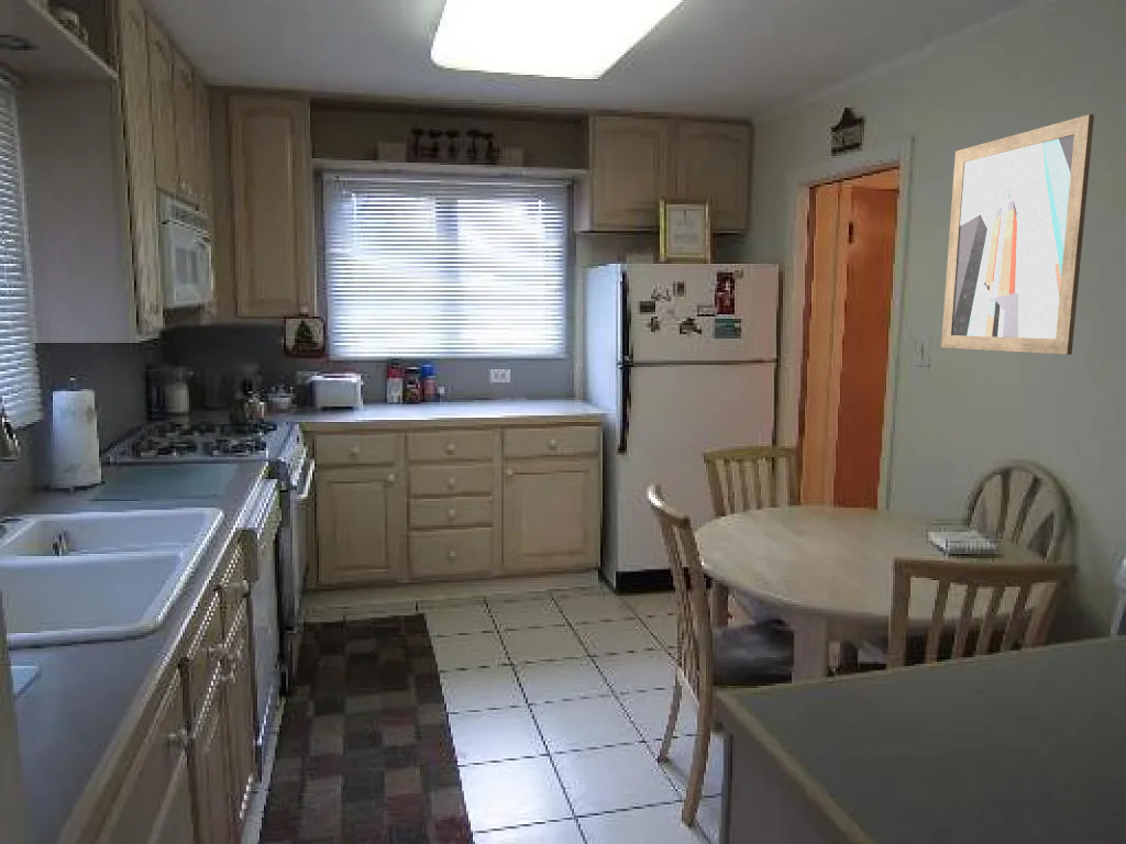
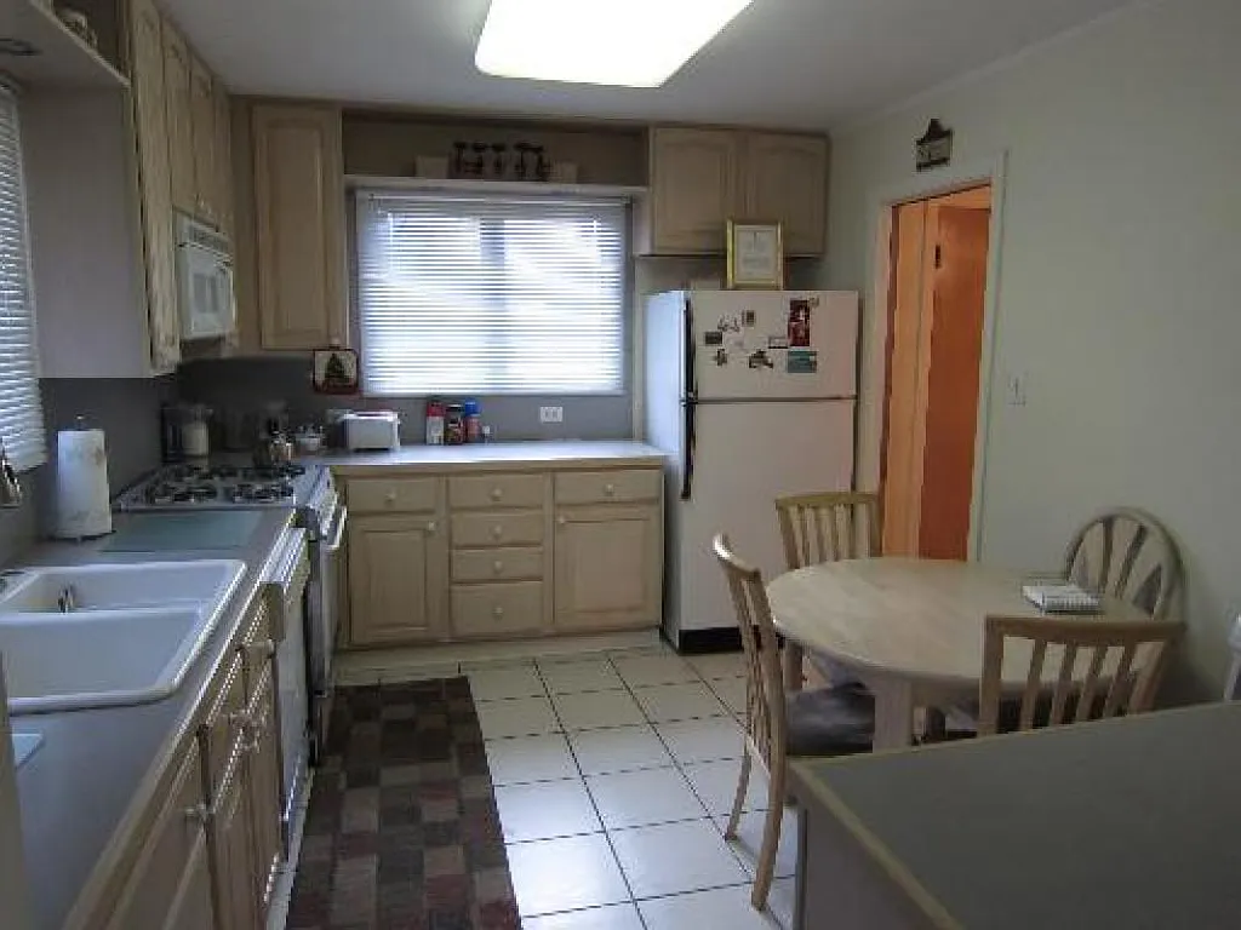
- wall art [940,113,1095,356]
